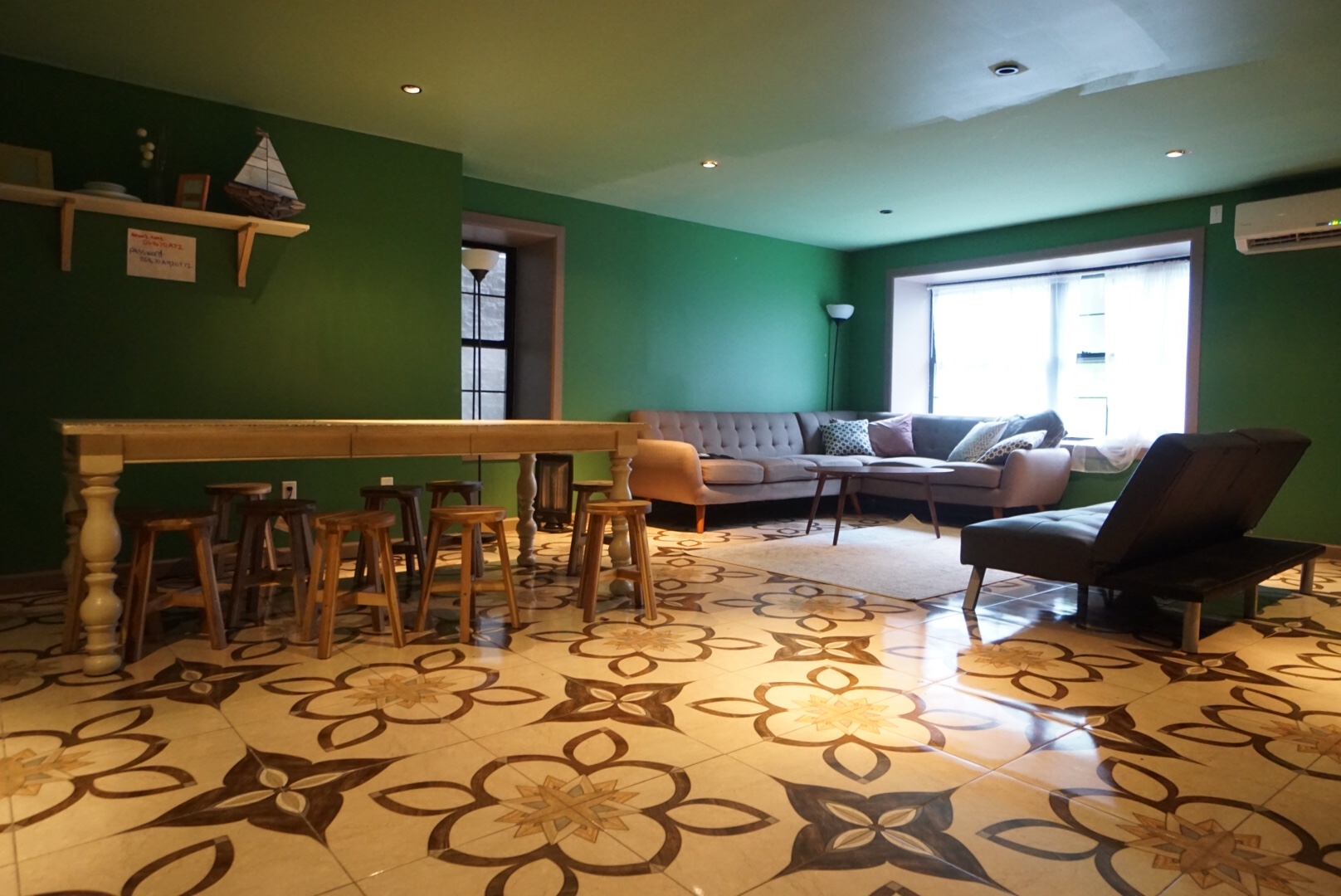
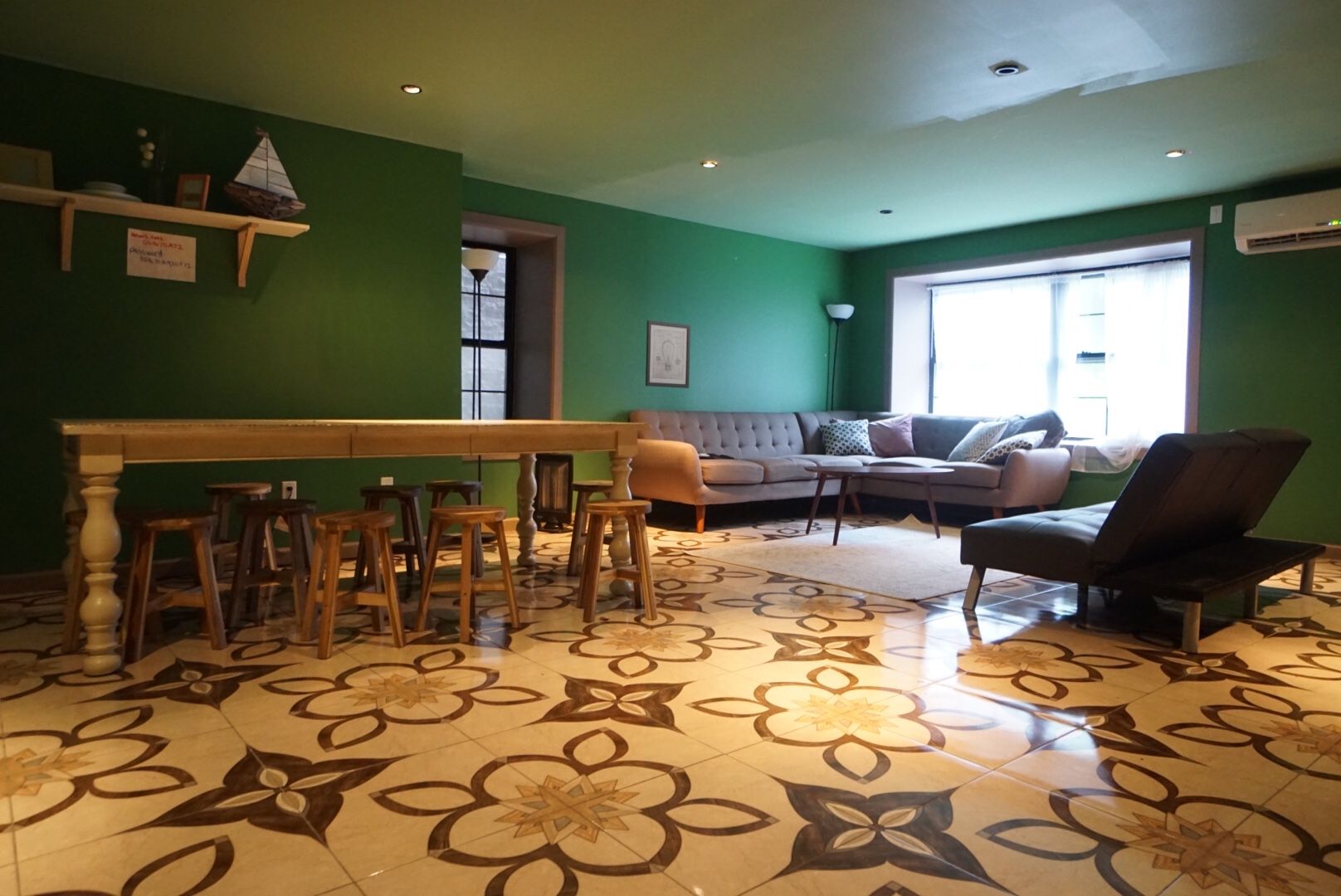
+ wall art [645,319,691,389]
